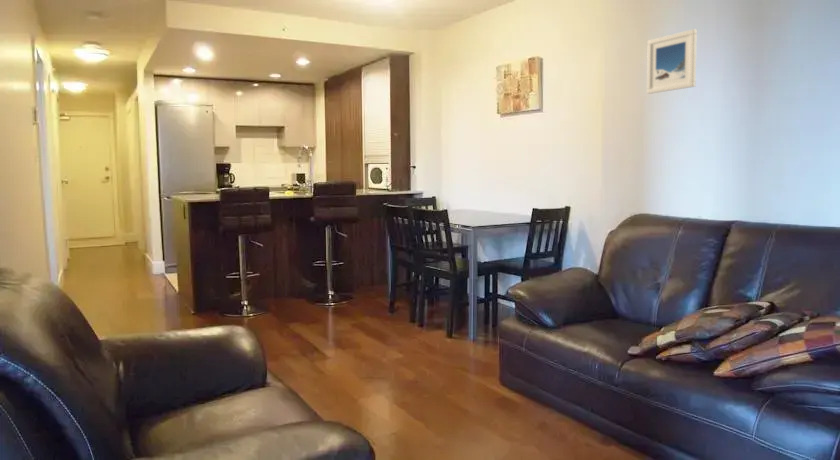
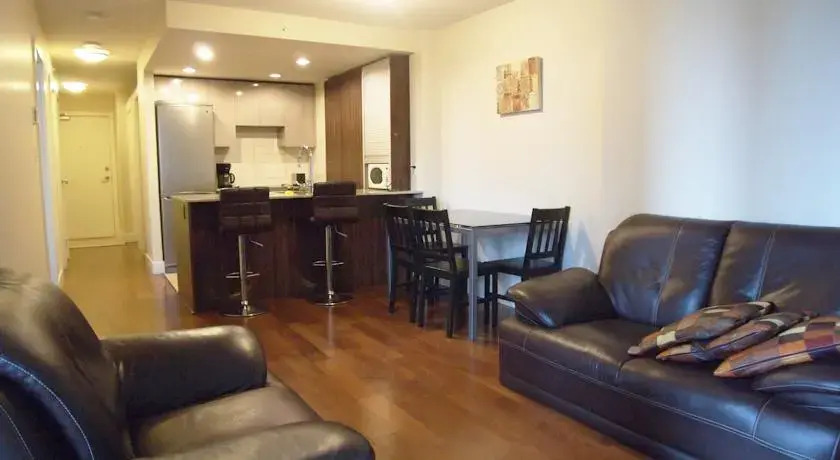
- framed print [646,28,698,95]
